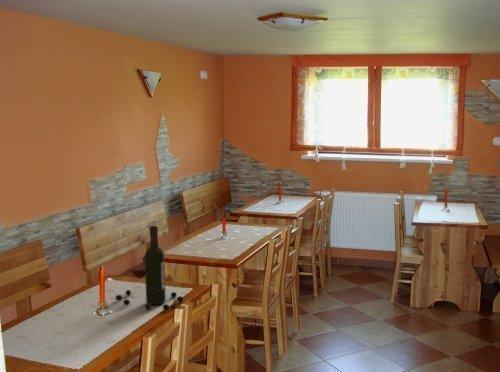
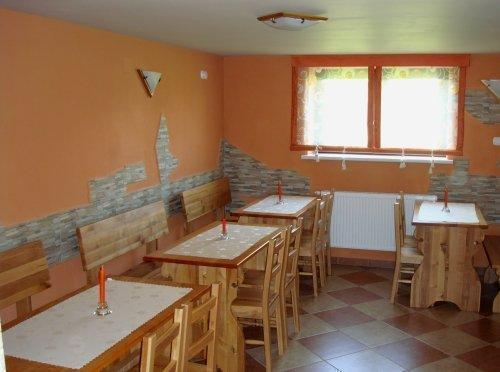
- wine bottle [115,225,184,311]
